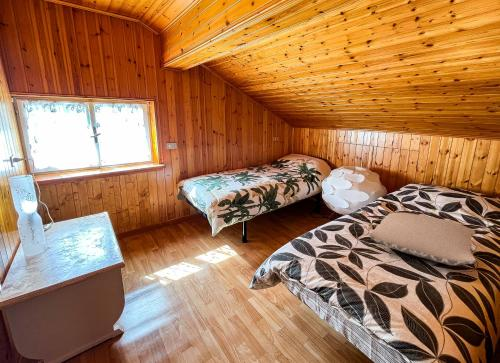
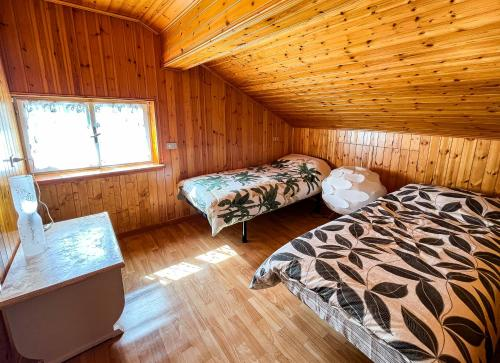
- pillow [369,212,477,266]
